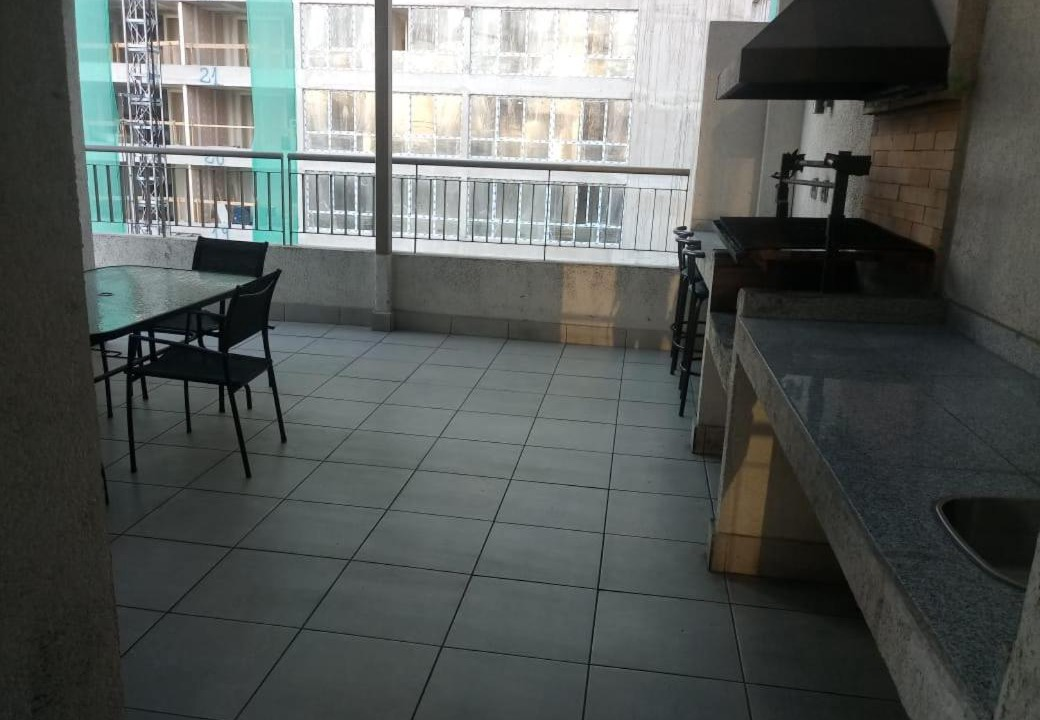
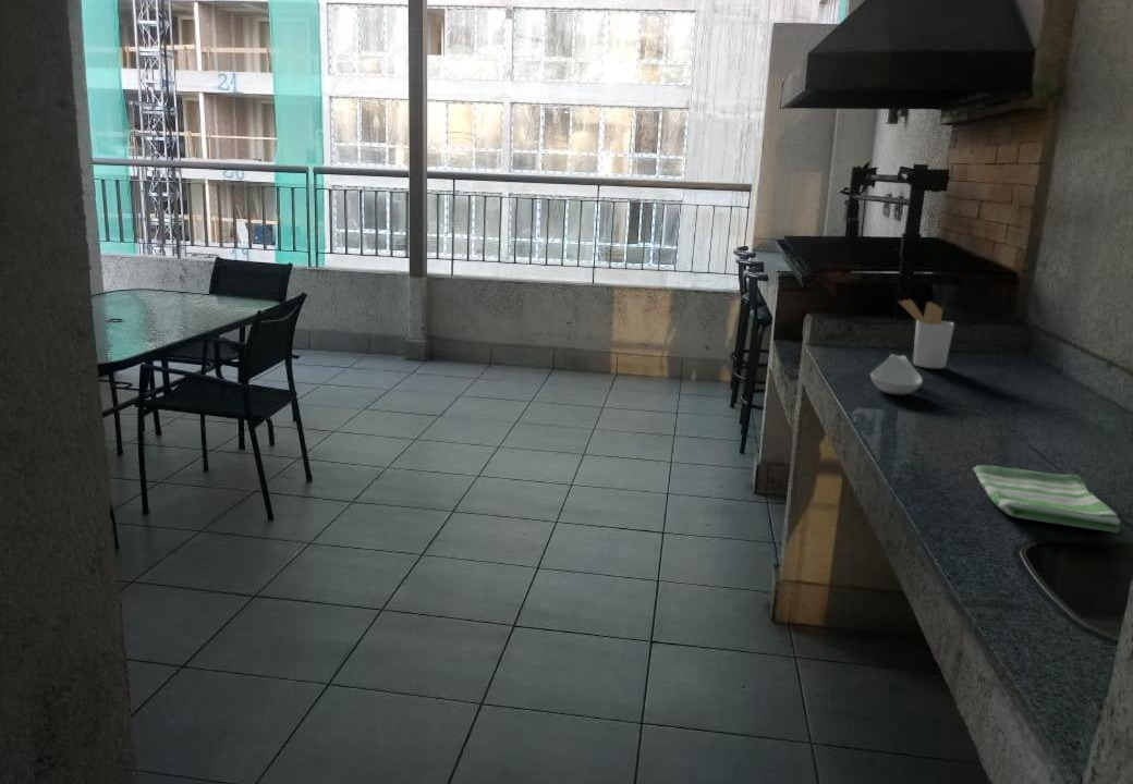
+ dish towel [972,464,1121,534]
+ spoon rest [869,353,924,396]
+ utensil holder [898,298,955,369]
